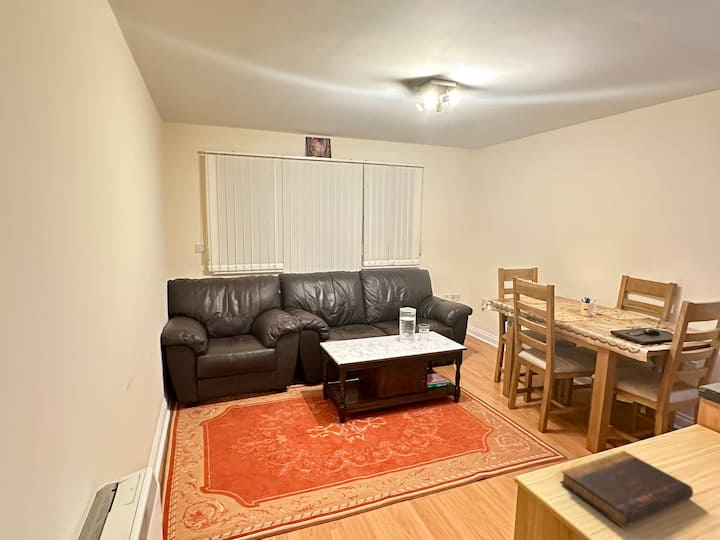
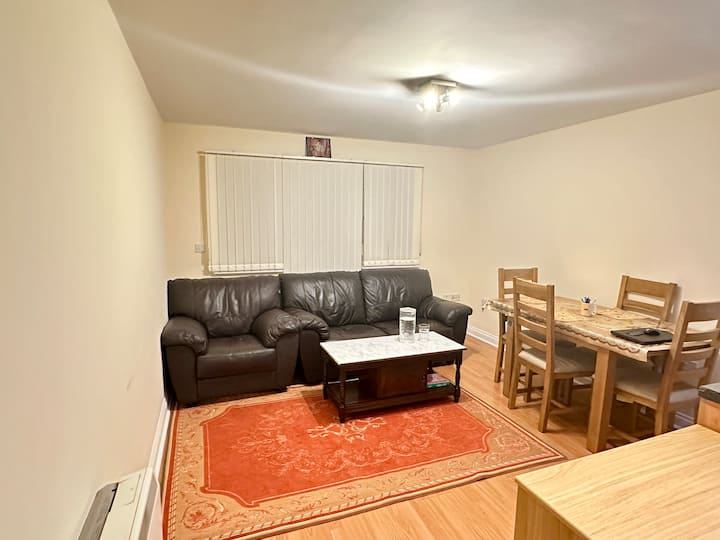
- book [560,450,694,529]
